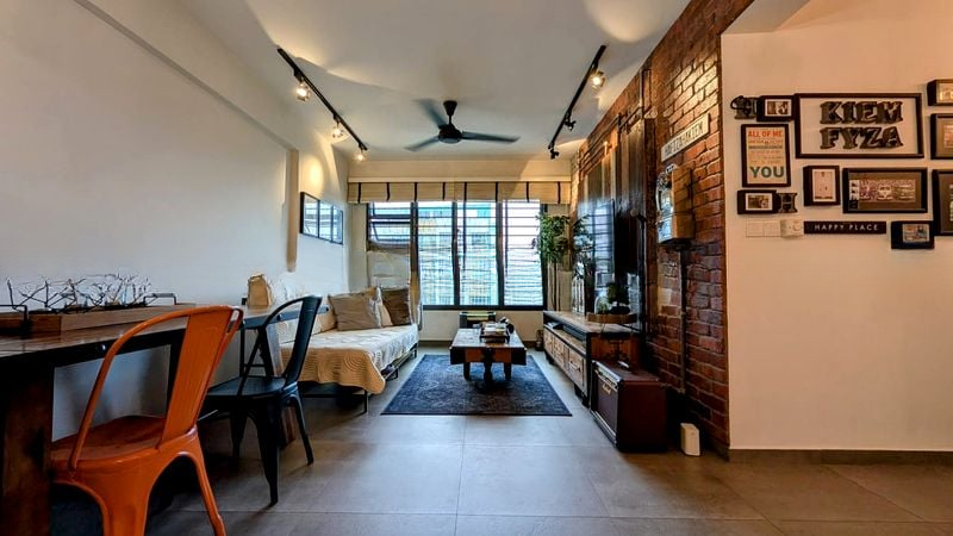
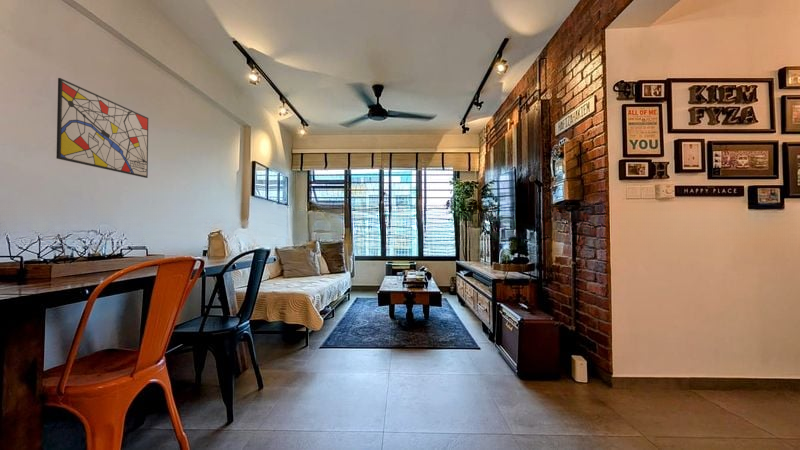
+ wall art [55,77,149,179]
